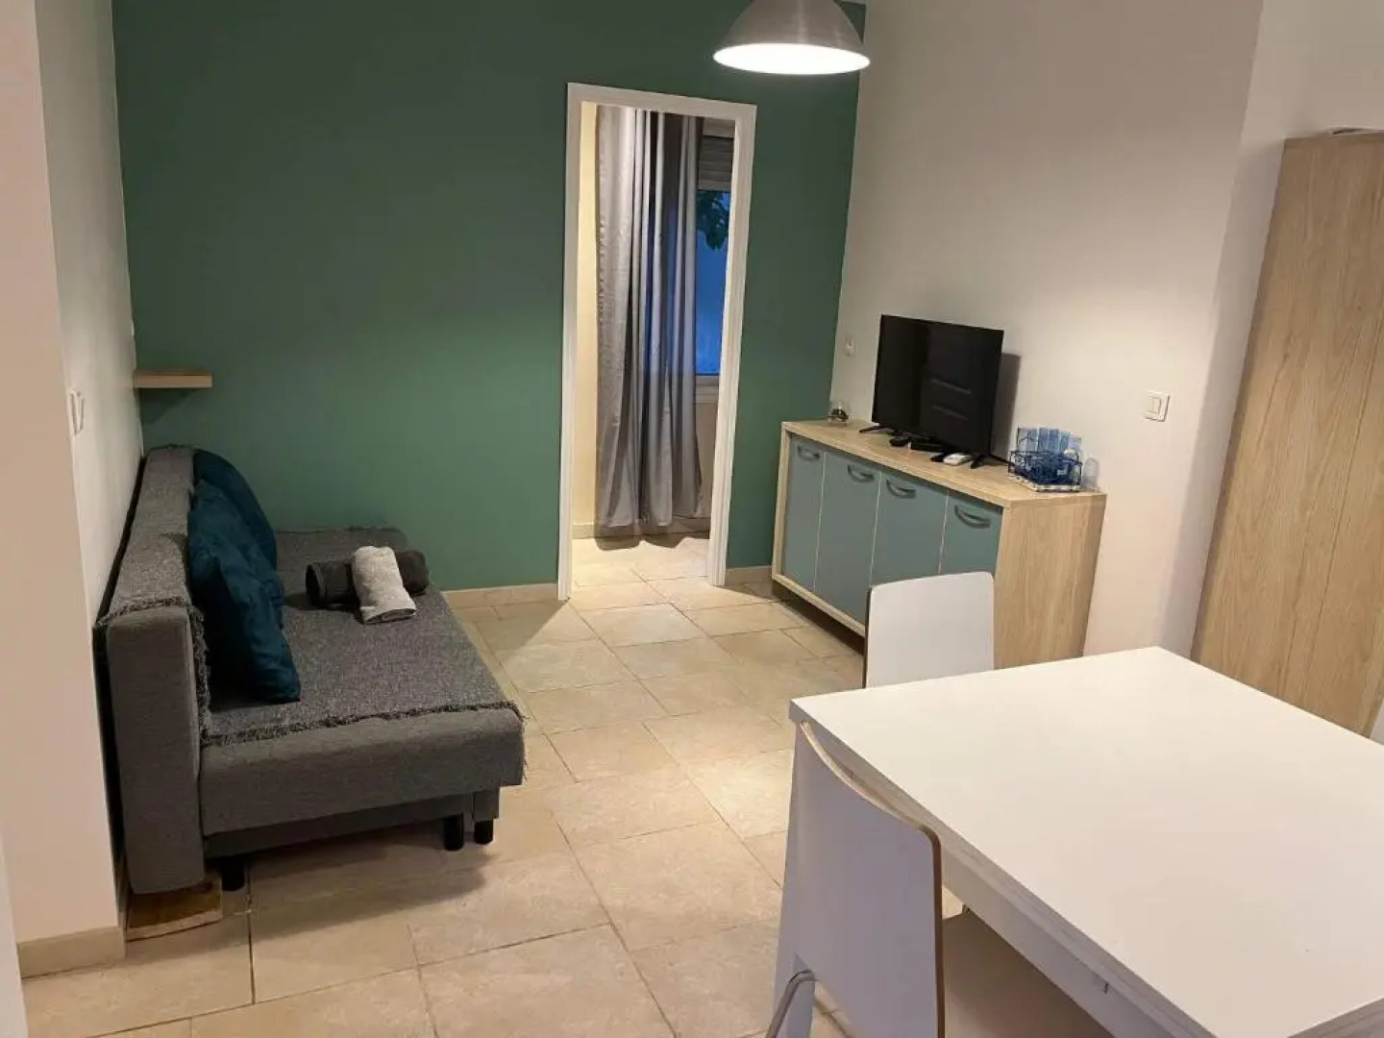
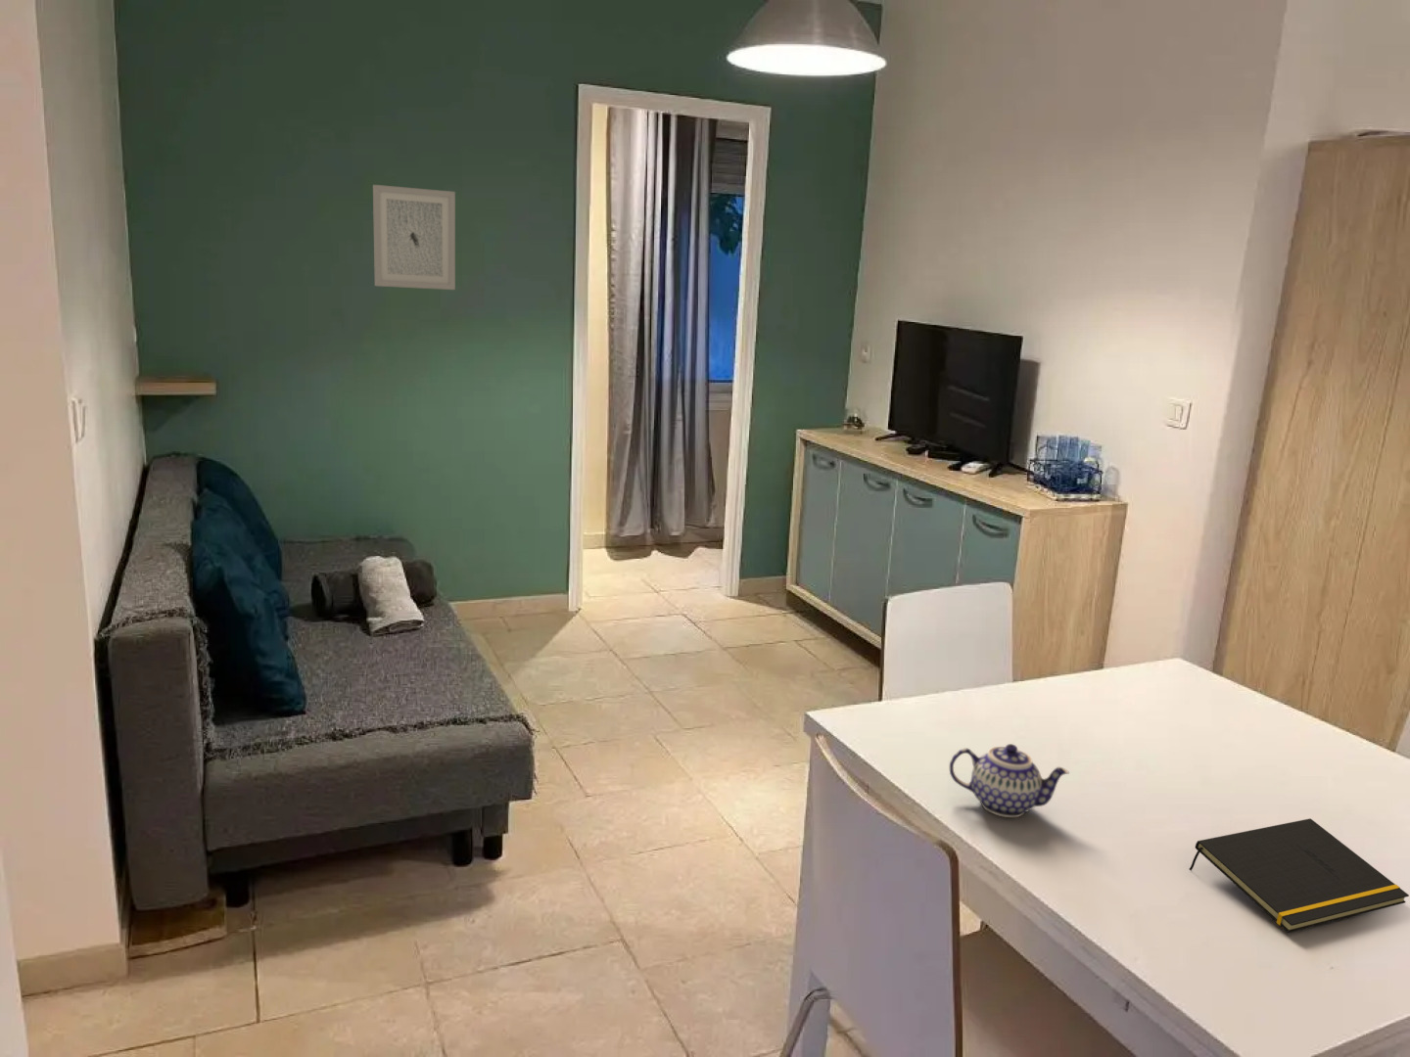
+ teapot [949,743,1070,818]
+ wall art [372,184,456,291]
+ notepad [1189,817,1410,934]
